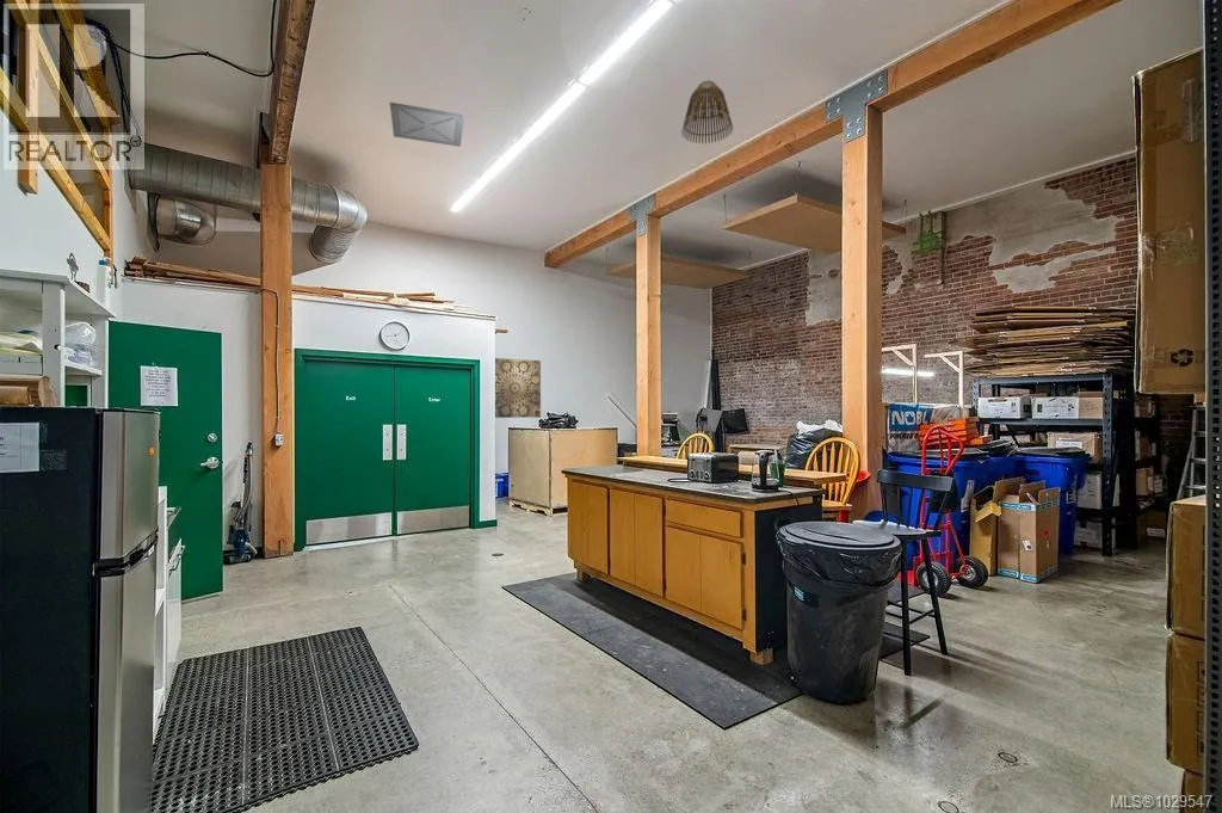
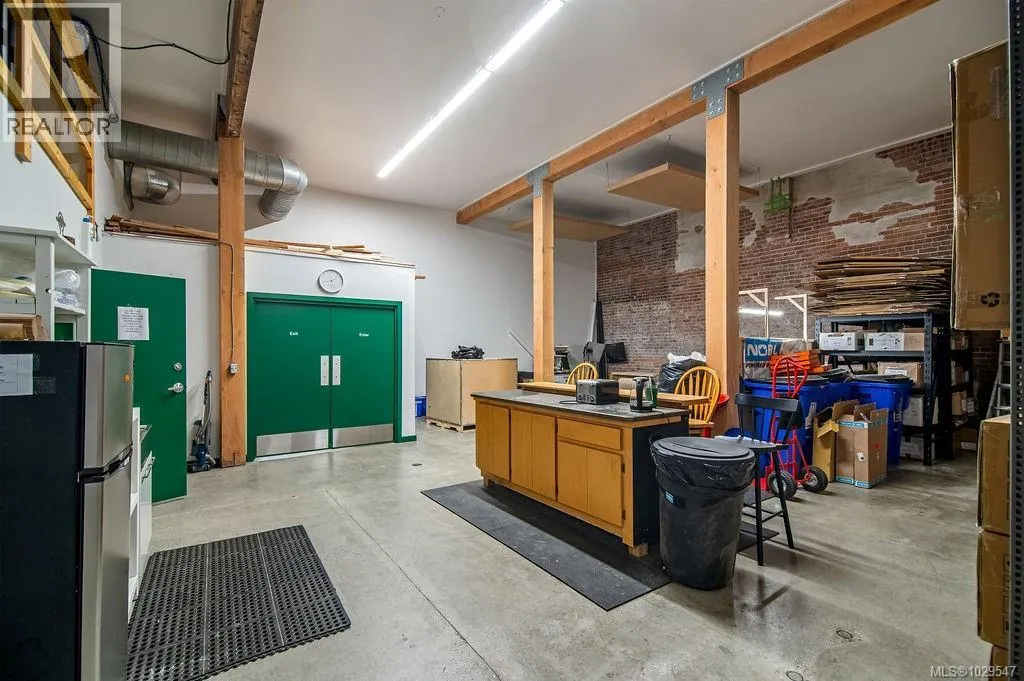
- wall art [494,357,542,419]
- ceiling vent [389,101,465,148]
- lamp shade [680,80,734,146]
